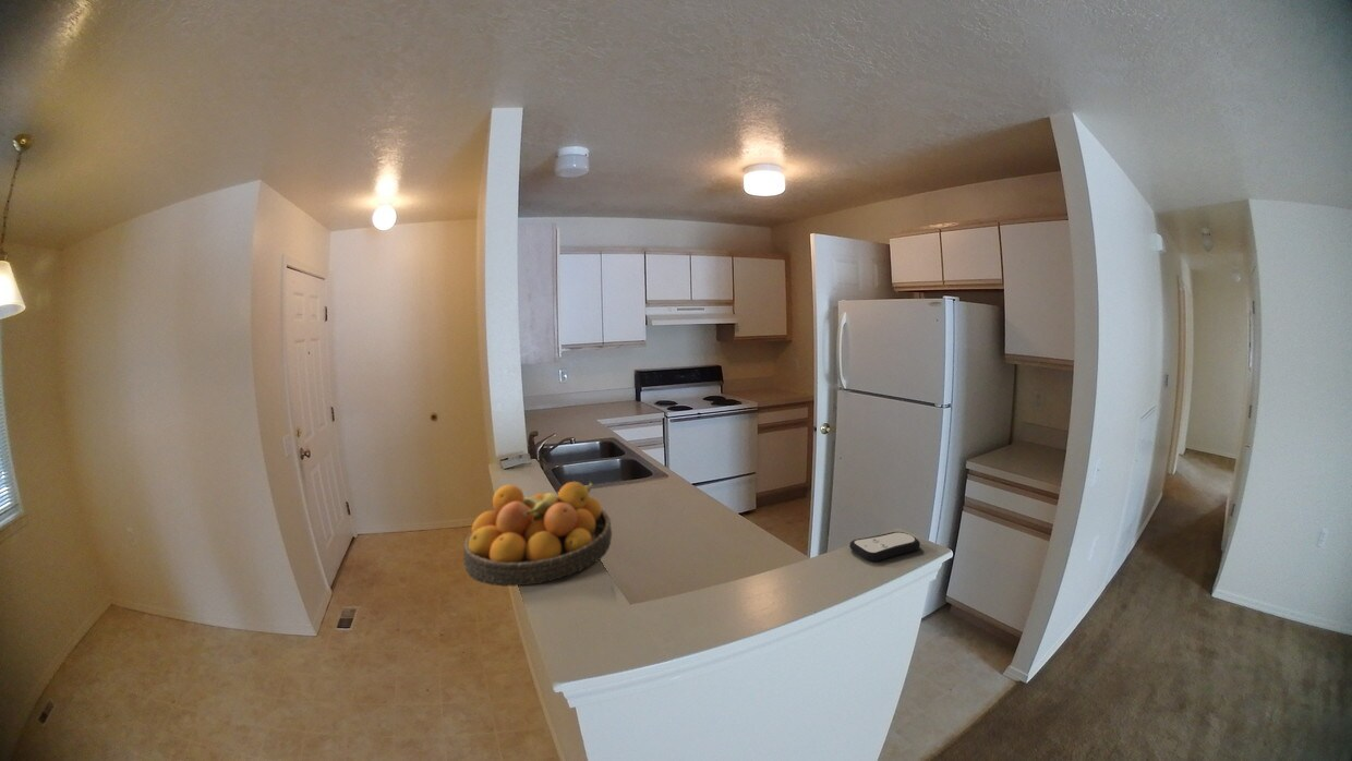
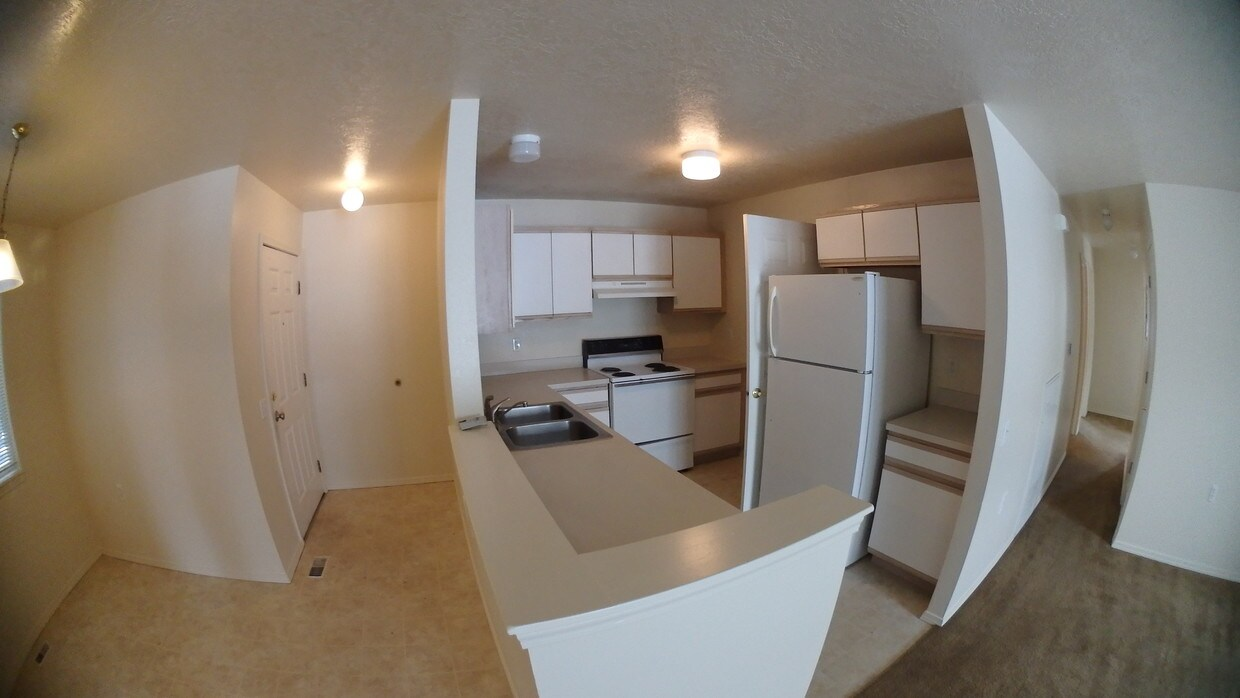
- remote control [848,531,921,563]
- fruit bowl [462,481,613,588]
